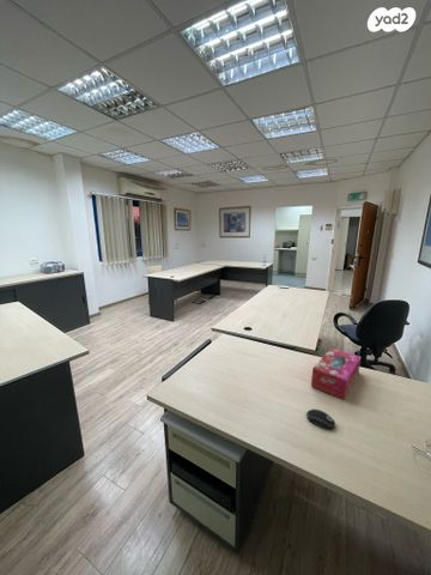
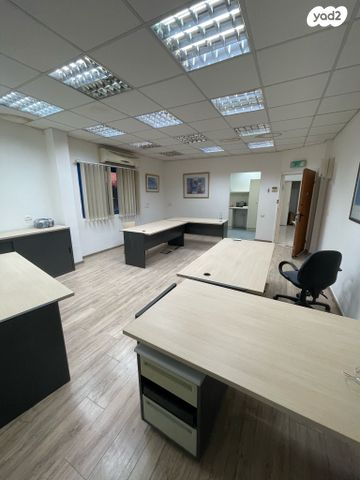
- tissue box [310,347,363,400]
- computer mouse [305,408,336,430]
